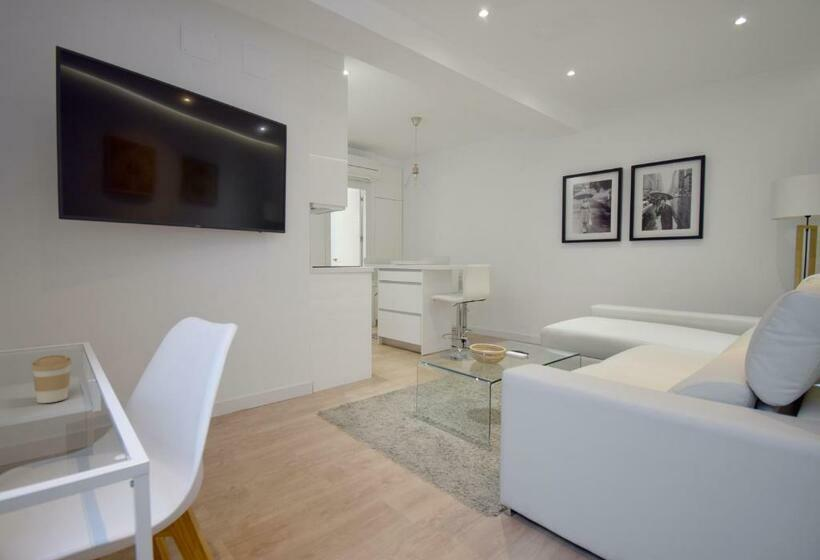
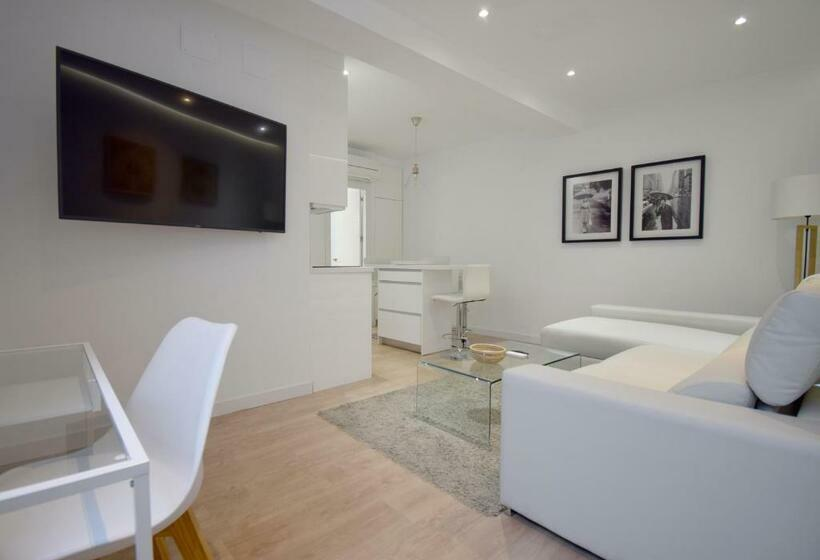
- coffee cup [30,354,73,404]
